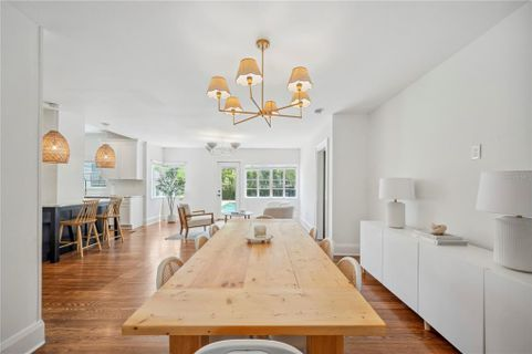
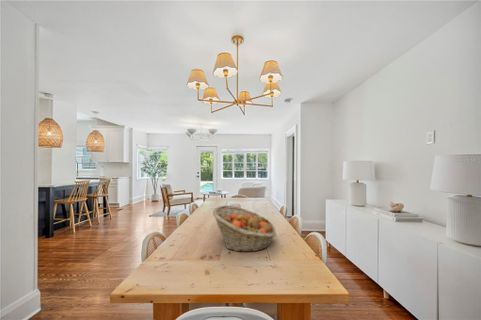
+ fruit basket [212,204,277,253]
